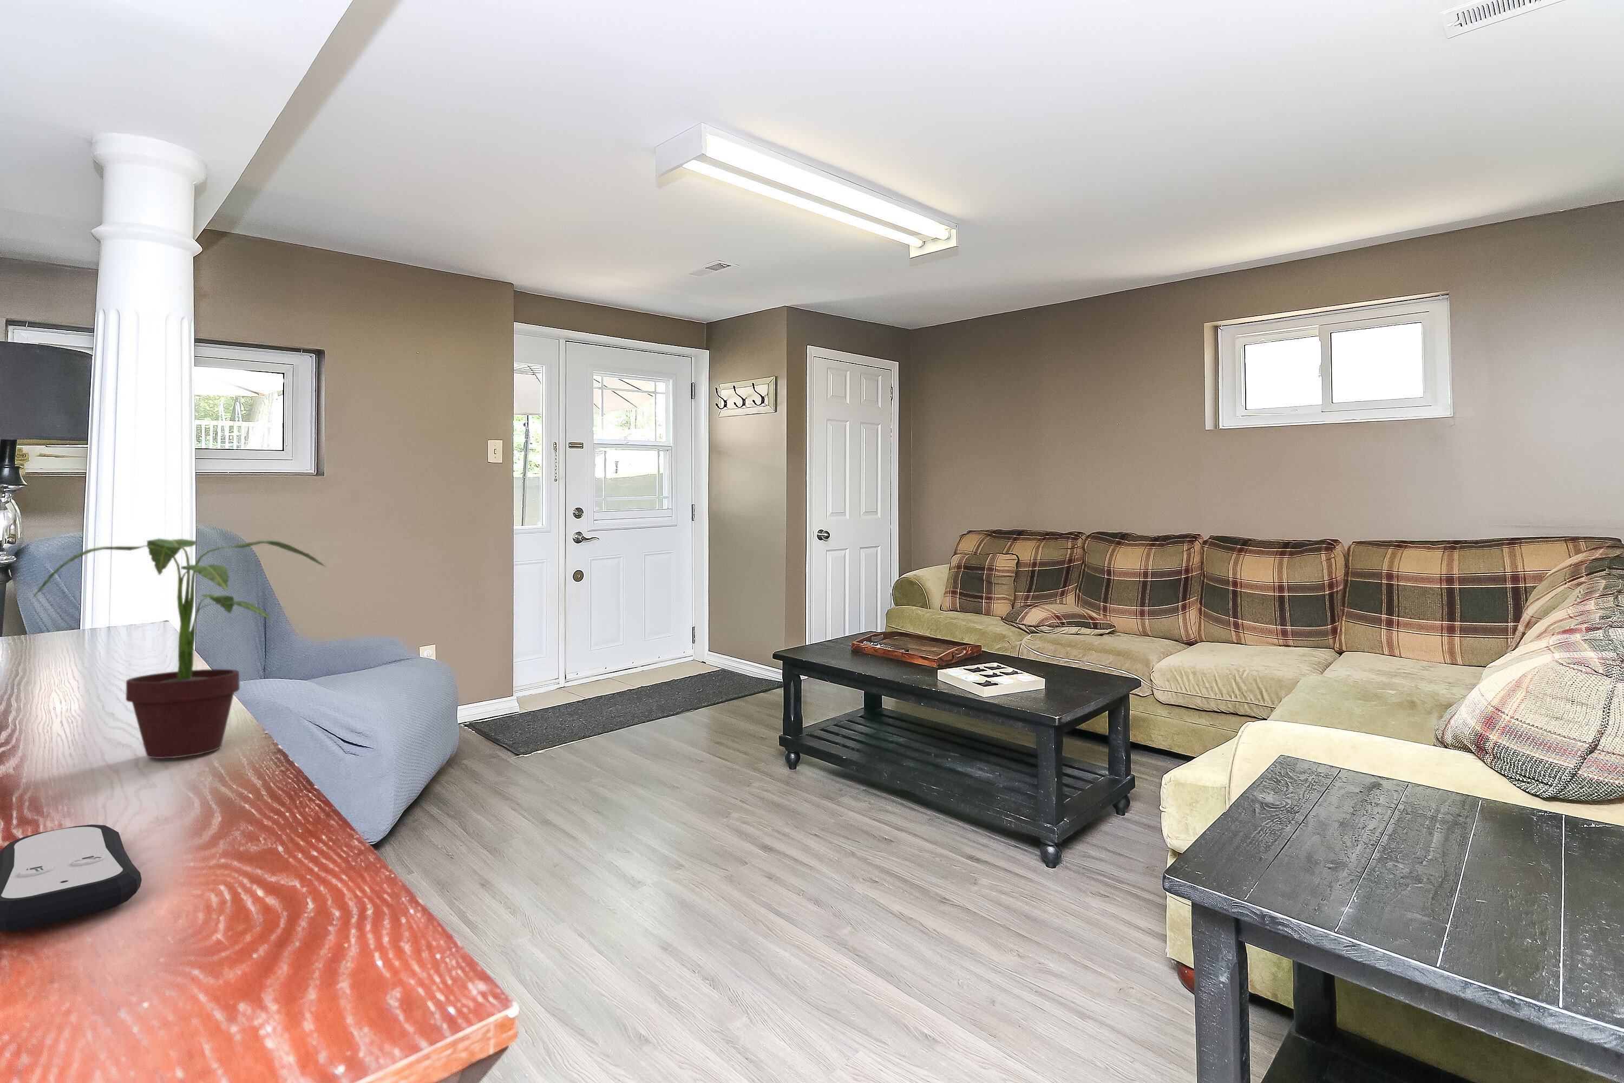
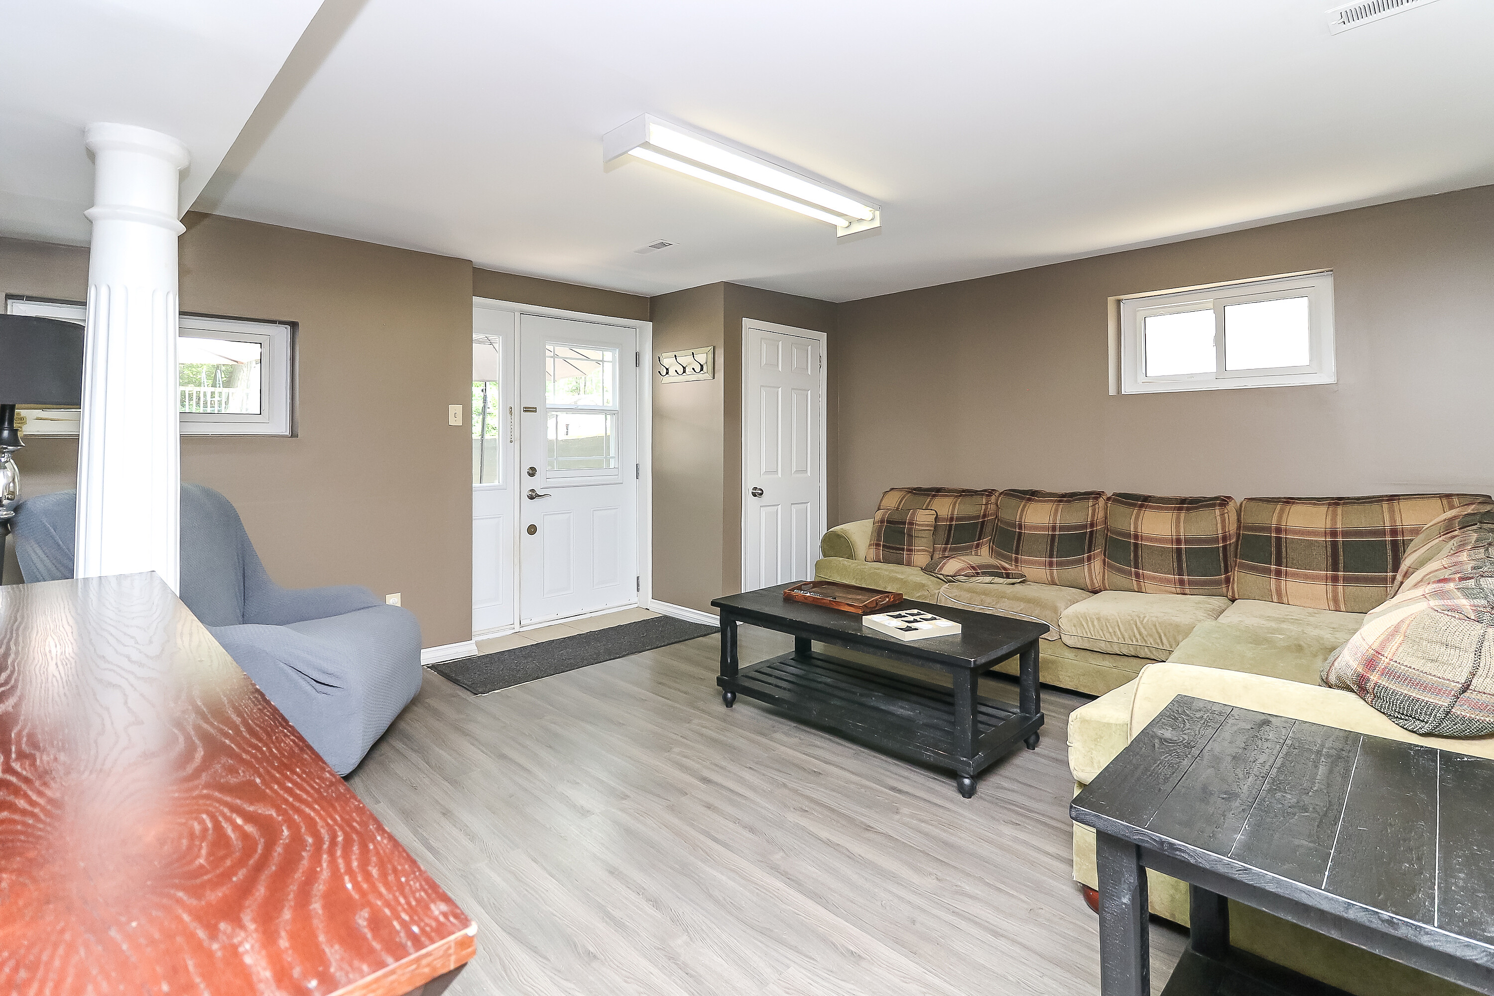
- potted plant [31,538,327,759]
- remote control [0,824,143,932]
